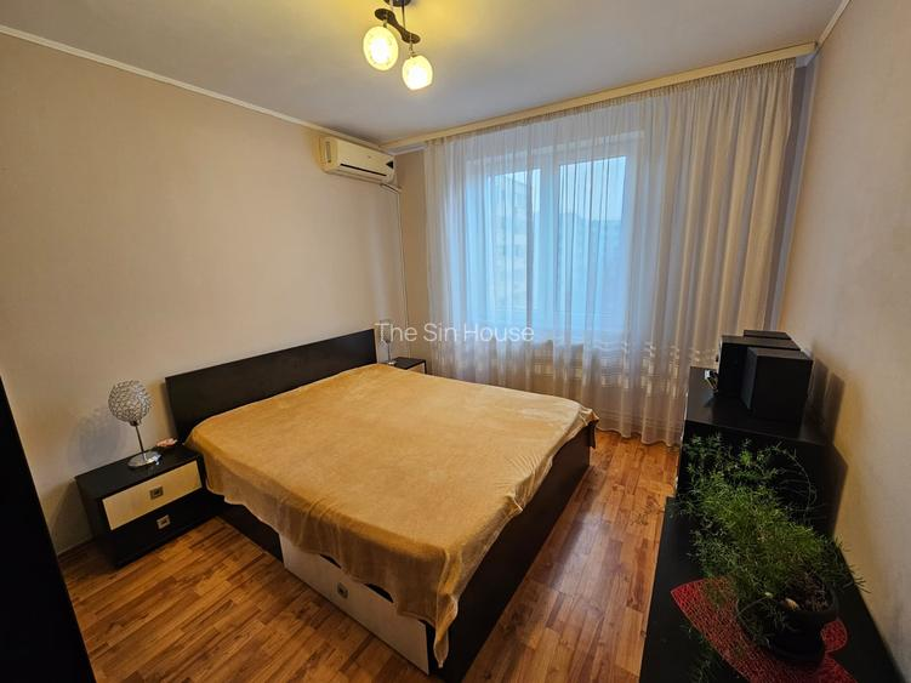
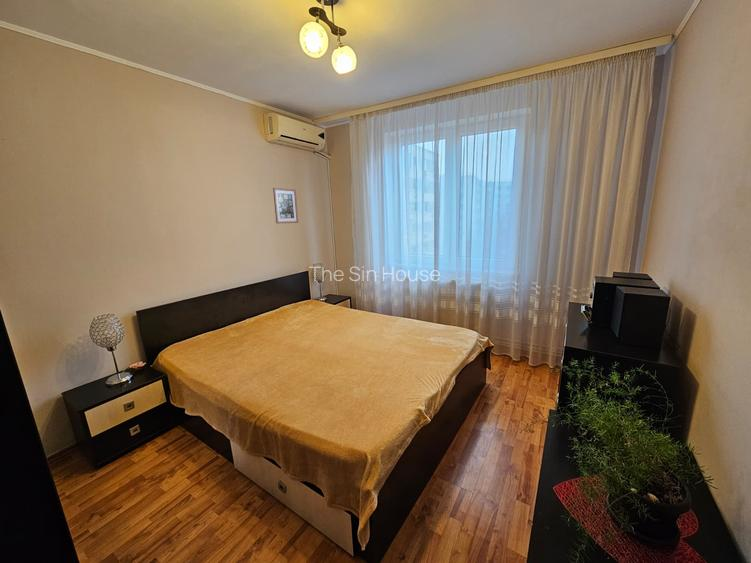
+ wall art [272,187,299,224]
